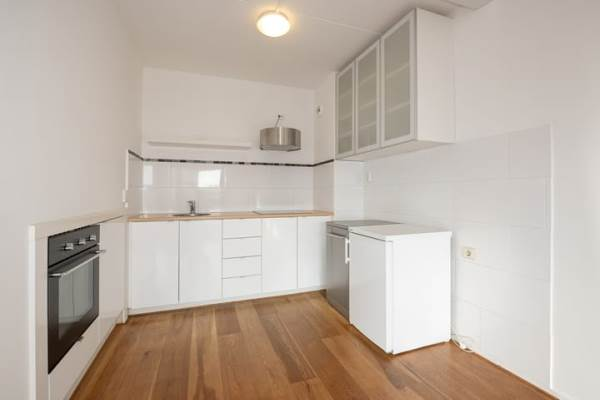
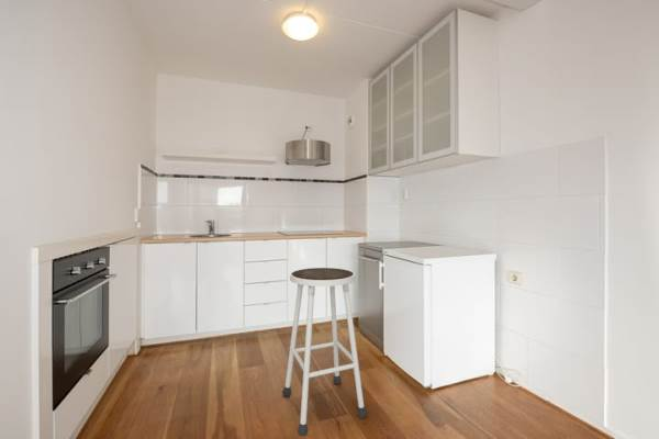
+ stool [281,267,368,437]
